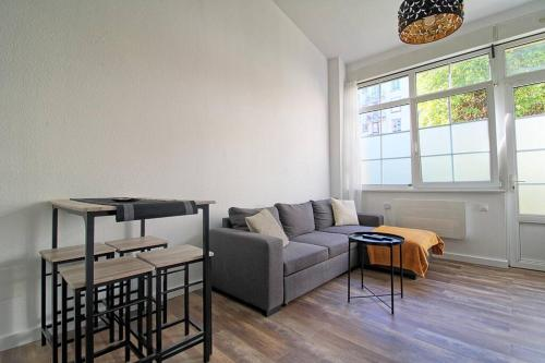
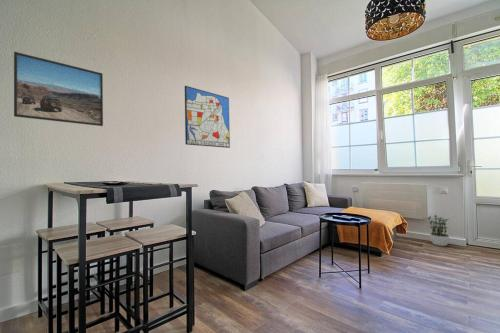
+ wall art [184,85,231,149]
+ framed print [13,51,104,127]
+ potted plant [427,214,450,247]
